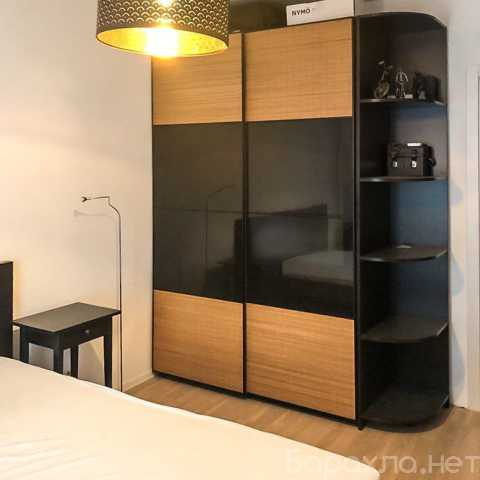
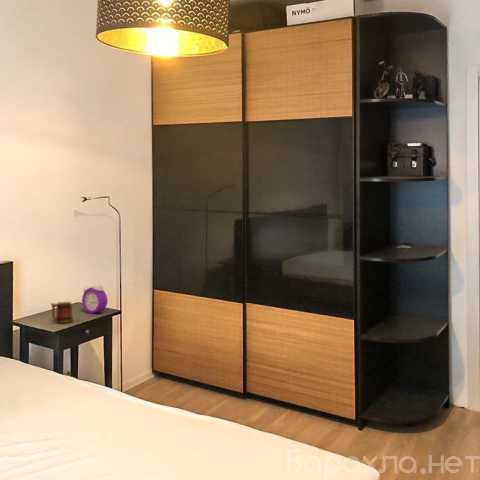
+ alarm clock [81,283,108,314]
+ mug [50,301,74,324]
